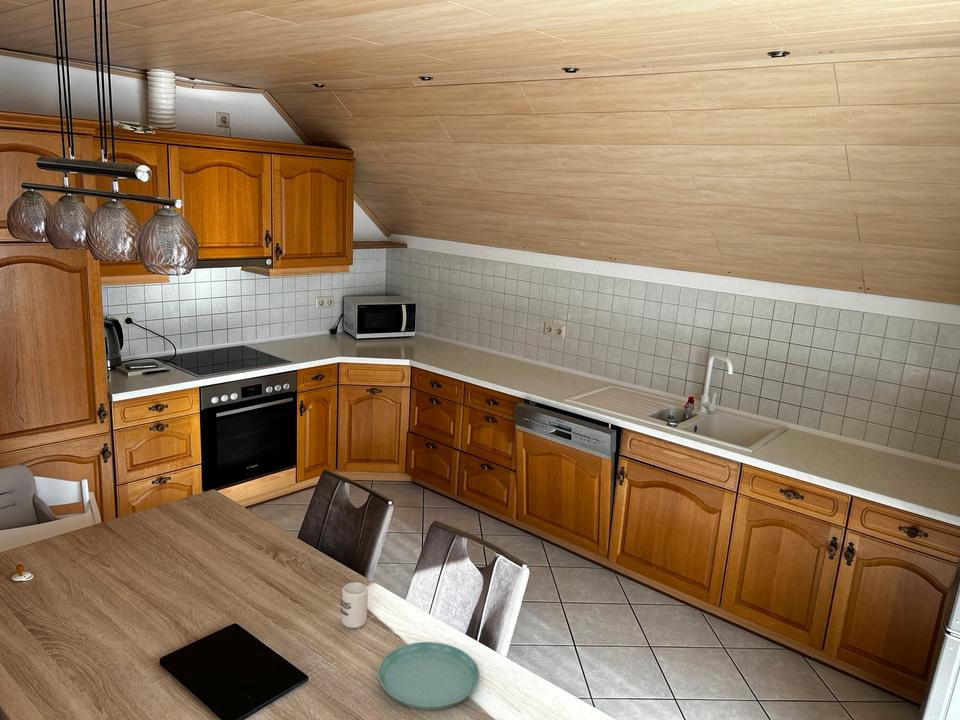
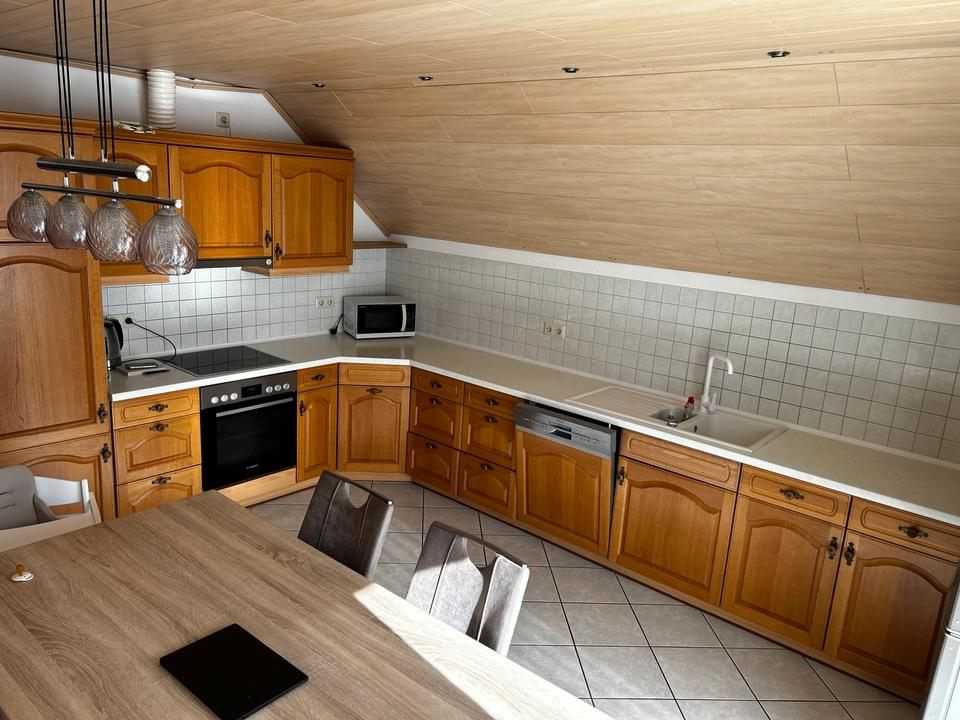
- saucer [377,641,481,711]
- cup [340,581,369,629]
